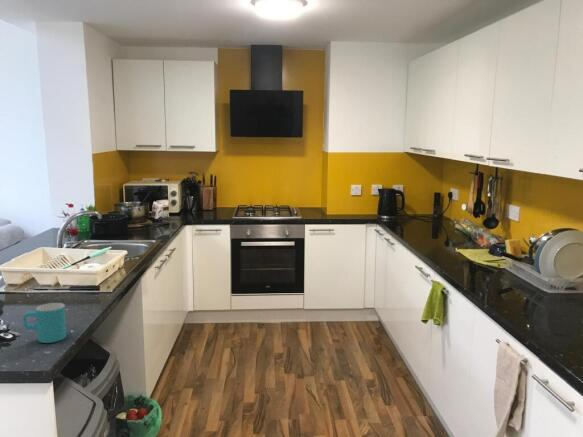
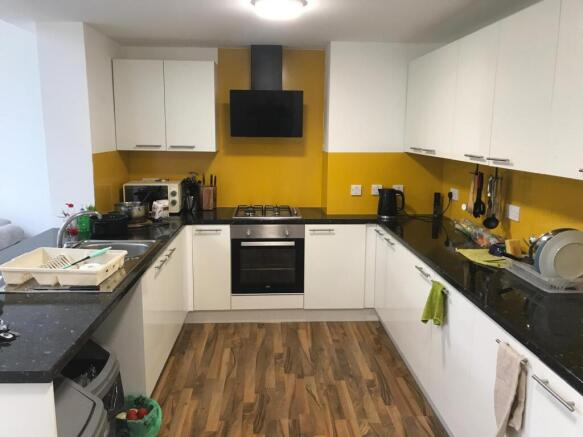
- cup [22,302,67,344]
